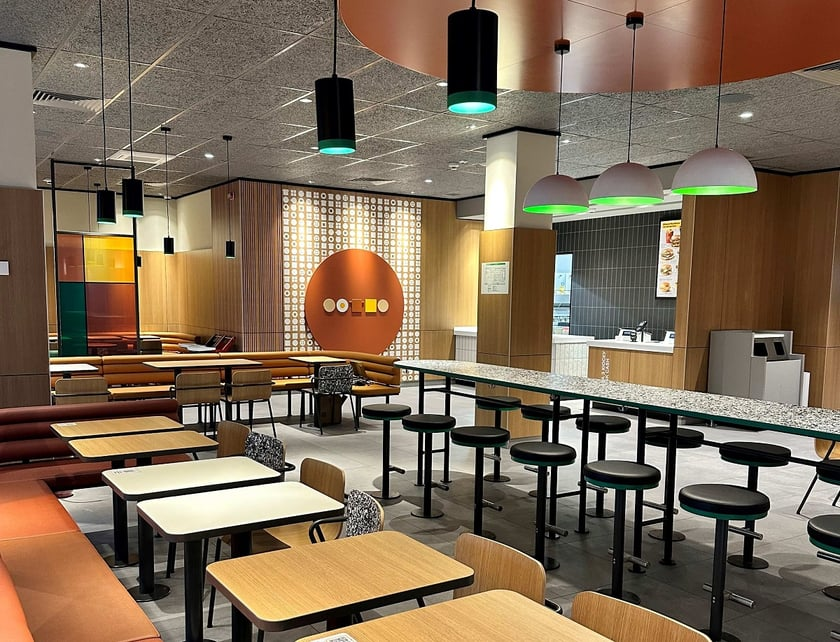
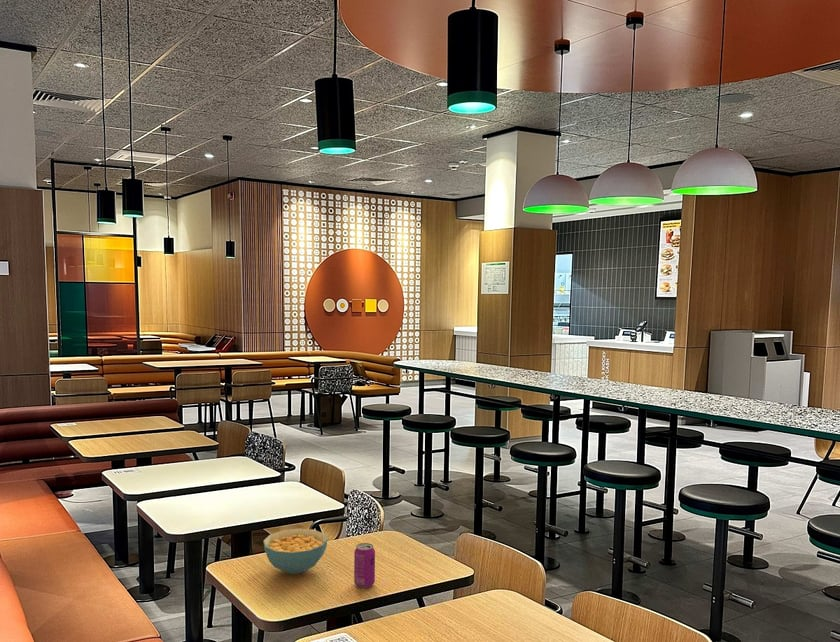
+ beverage can [353,542,376,589]
+ cereal bowl [262,527,328,575]
